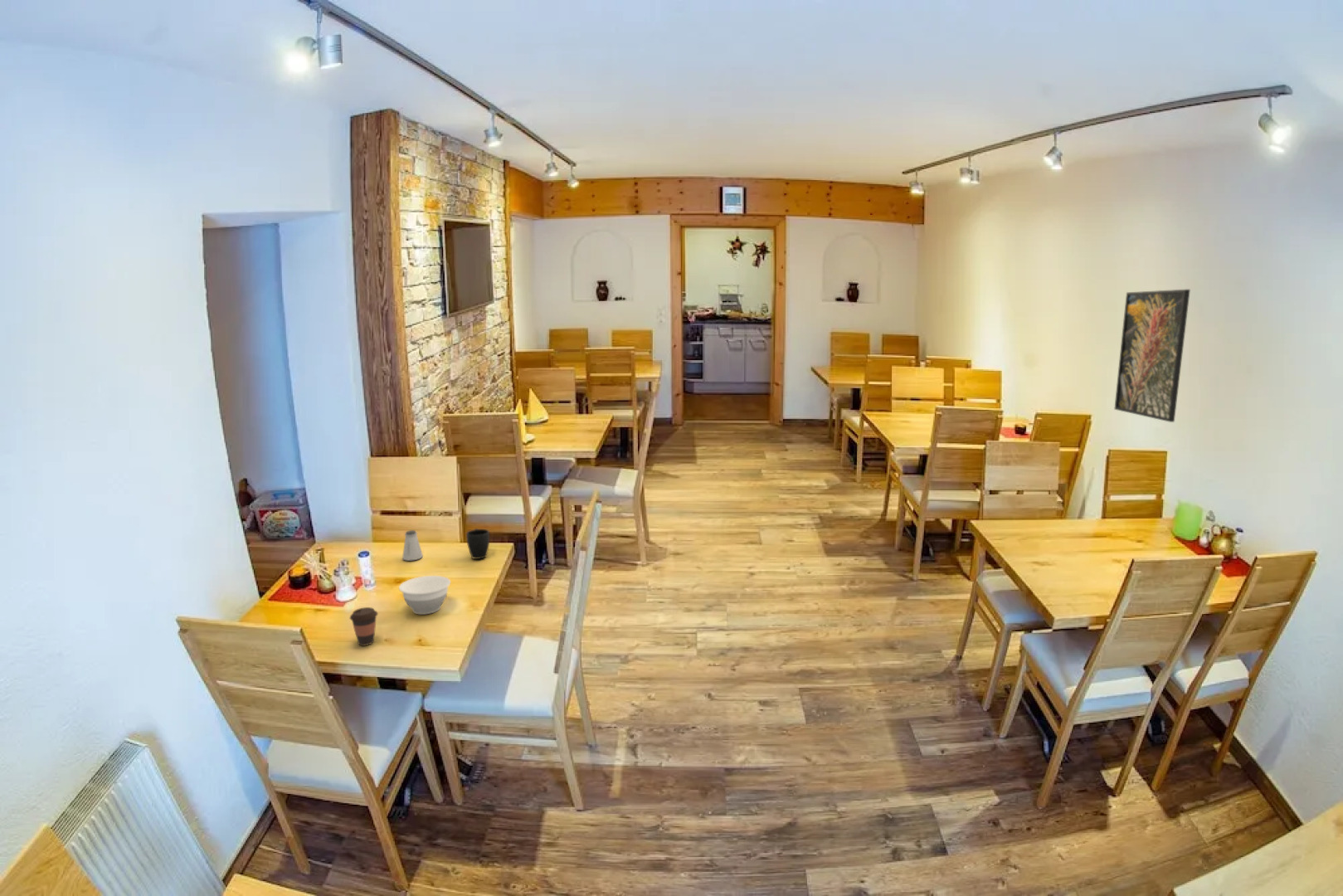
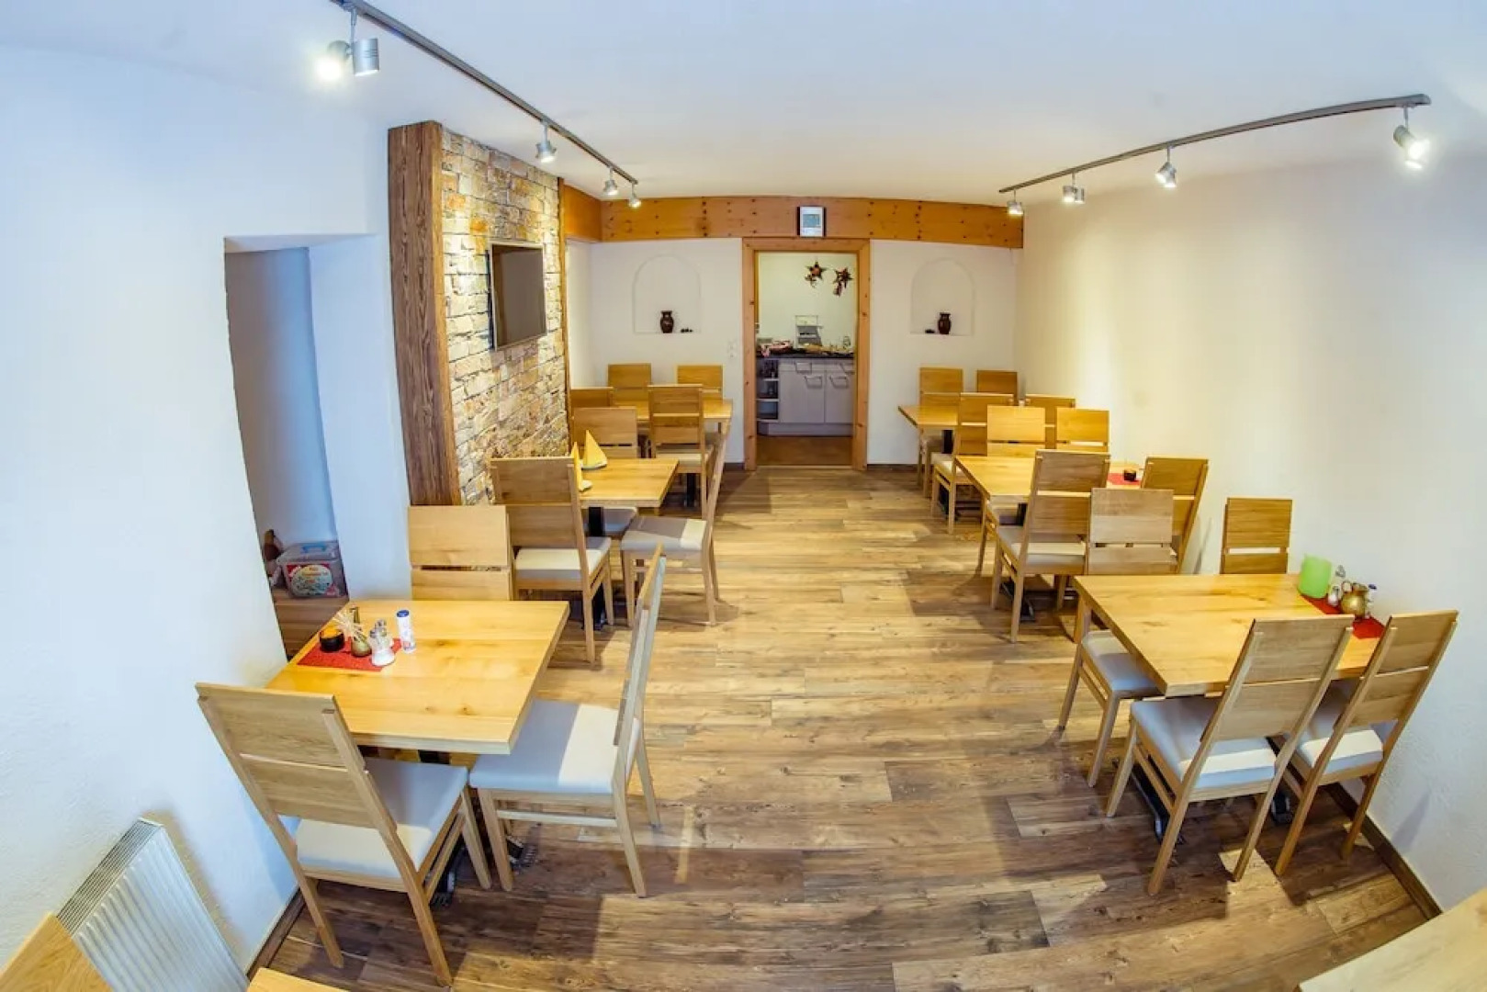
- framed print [1113,289,1191,423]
- mug [465,528,490,560]
- saltshaker [401,529,424,562]
- coffee cup [349,606,378,646]
- bowl [398,575,451,616]
